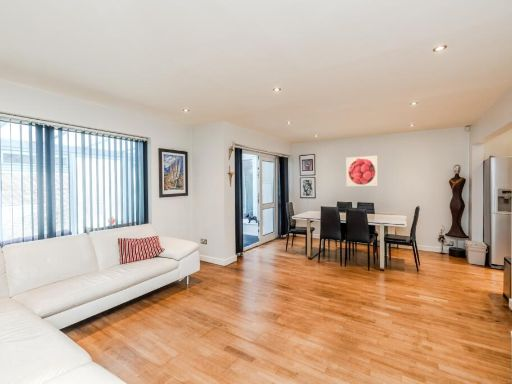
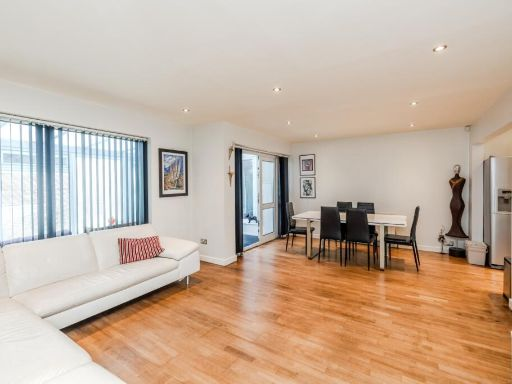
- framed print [345,155,379,187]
